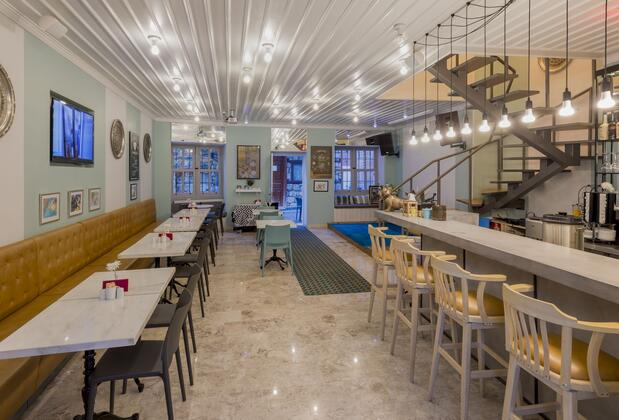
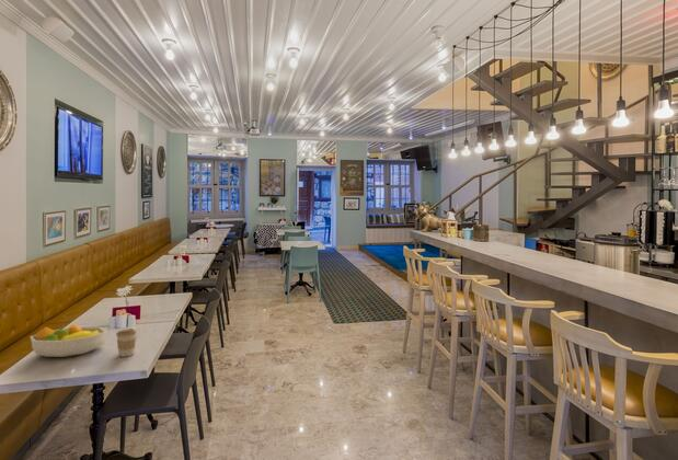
+ coffee cup [115,327,138,357]
+ fruit bowl [30,323,107,358]
